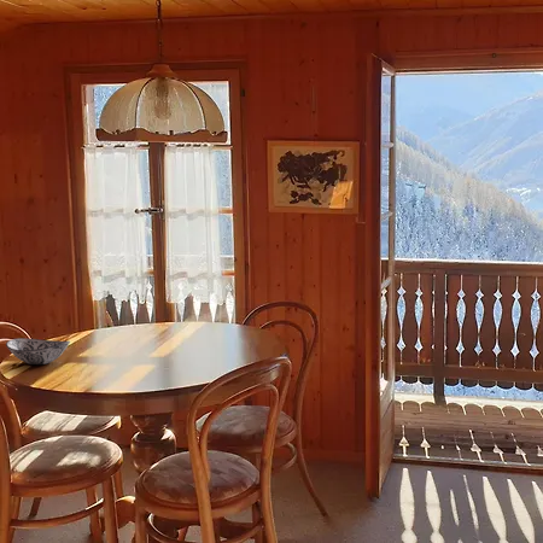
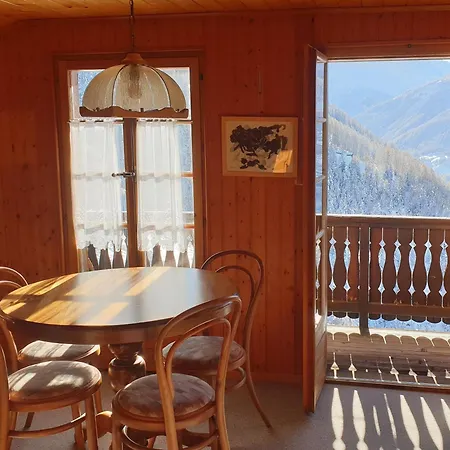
- decorative bowl [5,338,71,366]
